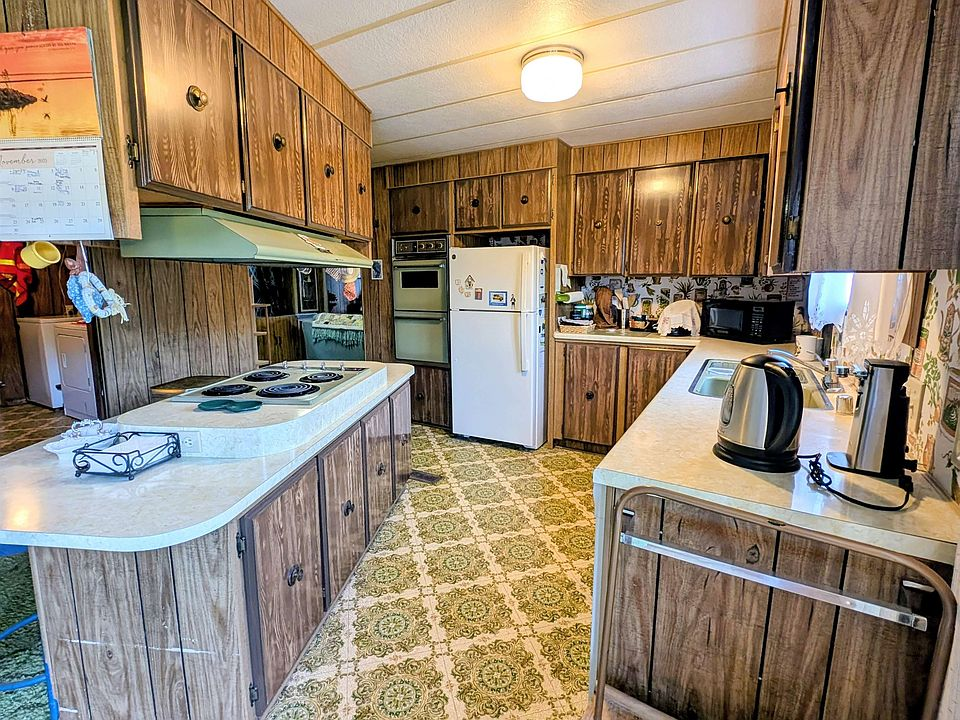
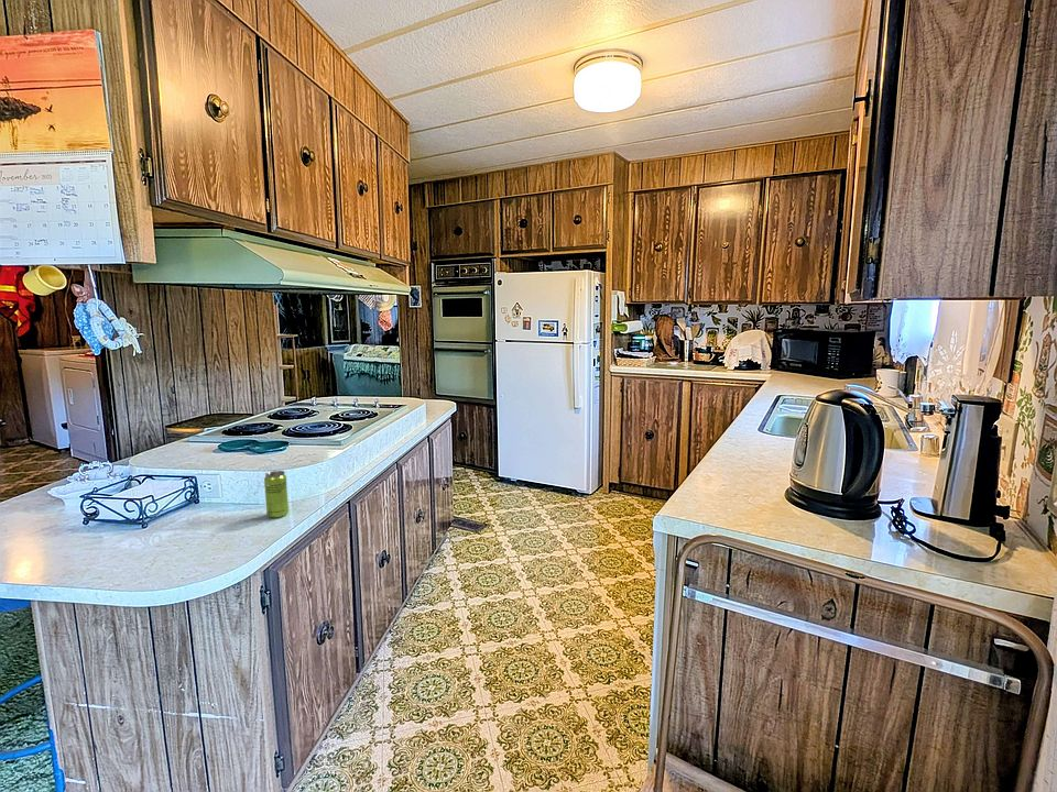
+ beverage can [263,470,290,519]
